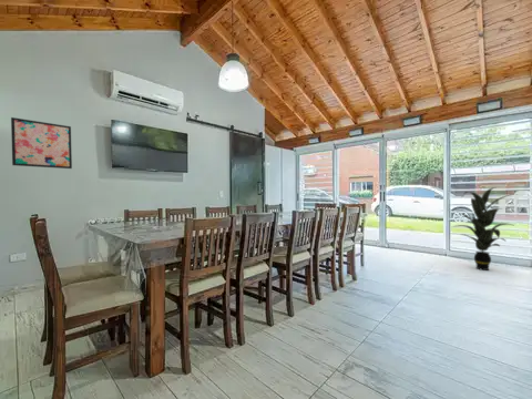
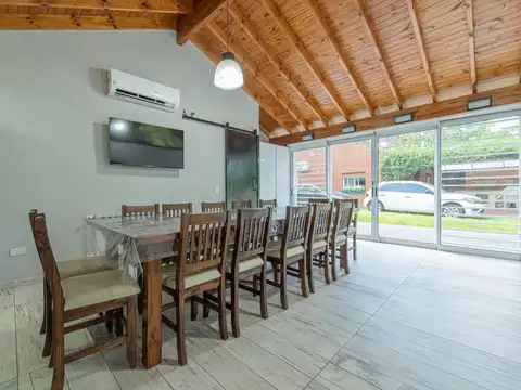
- indoor plant [451,186,519,272]
- wall art [10,116,73,170]
